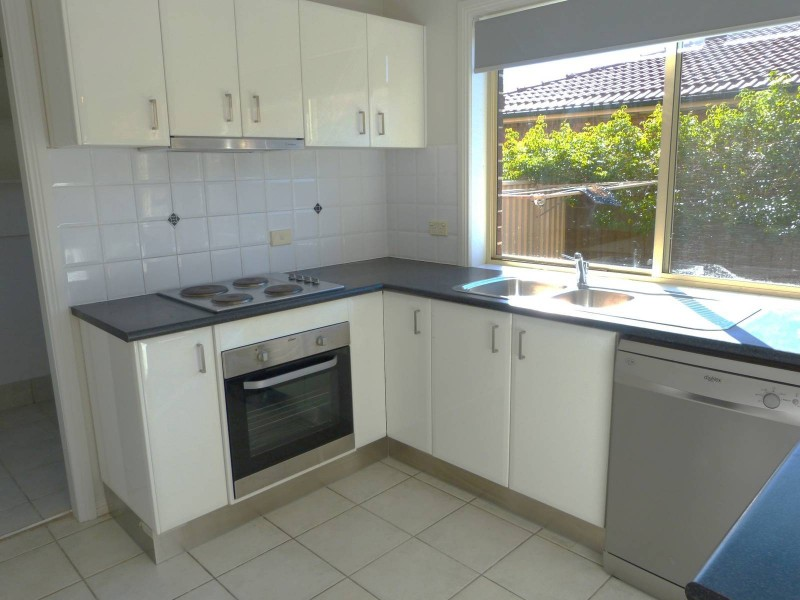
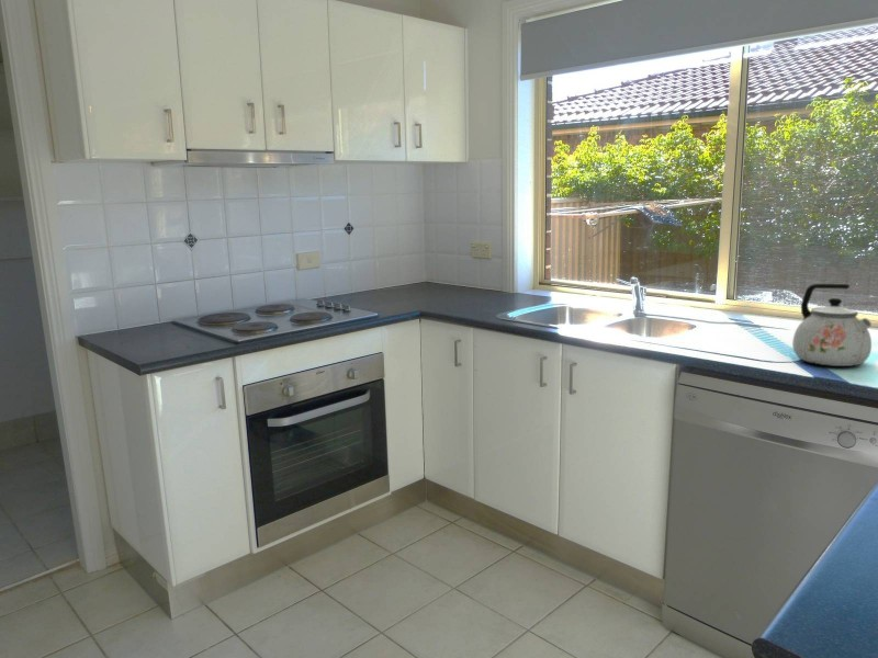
+ kettle [791,283,873,367]
